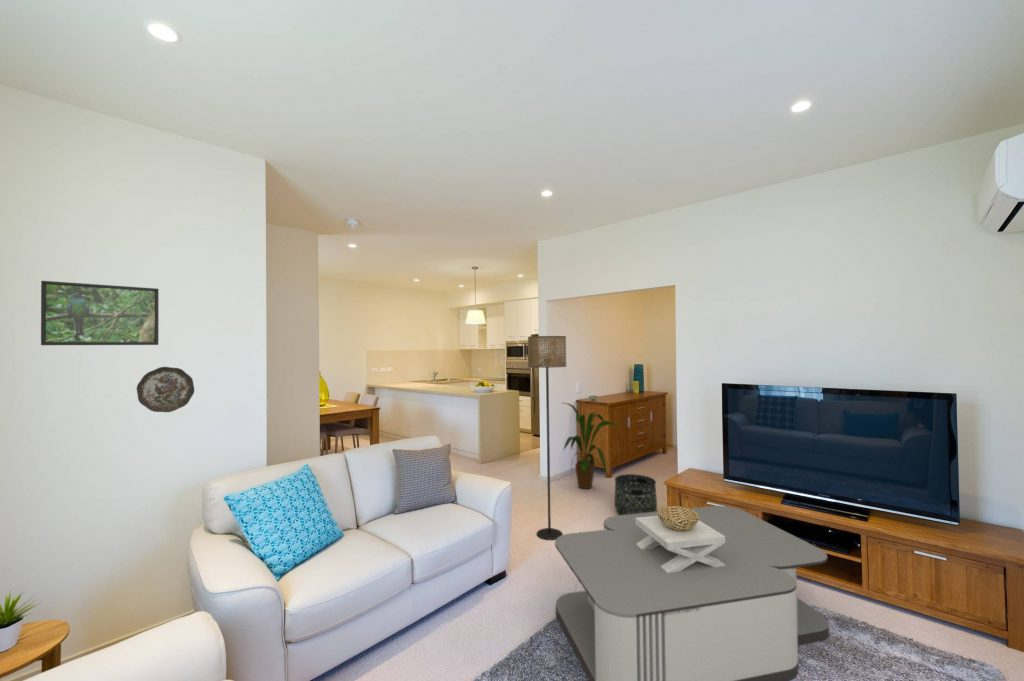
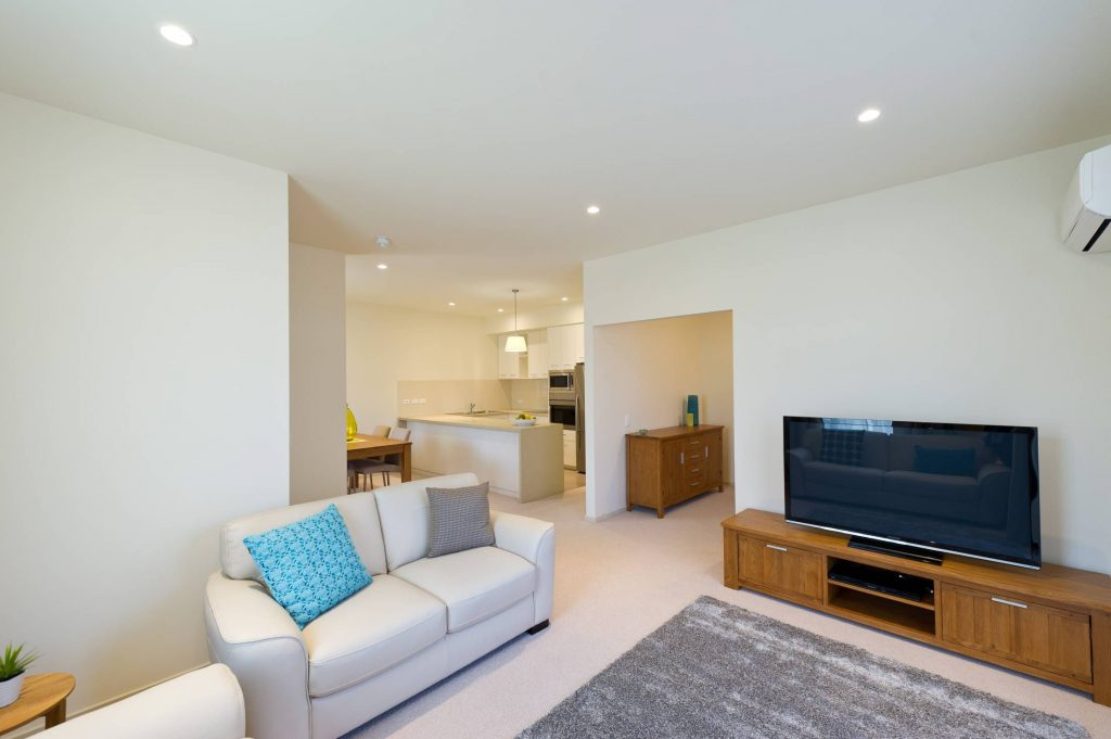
- coffee table [554,505,830,681]
- decorative bowl [636,505,725,573]
- floor lamp [527,335,567,541]
- house plant [562,402,622,490]
- basket [614,473,658,515]
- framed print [40,280,160,346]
- decorative plate [136,366,195,413]
